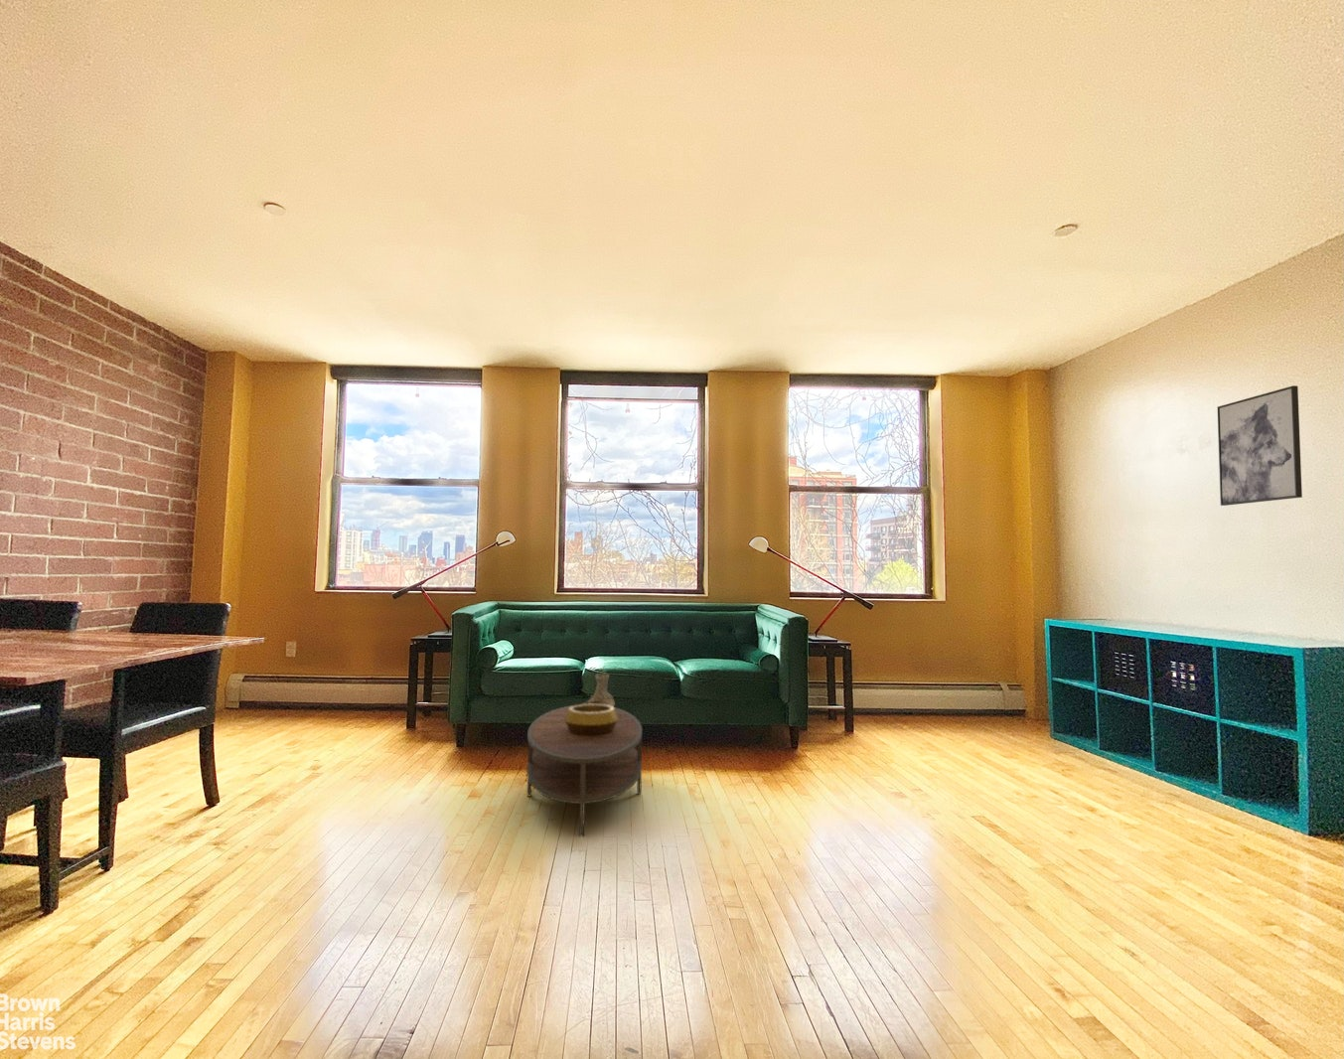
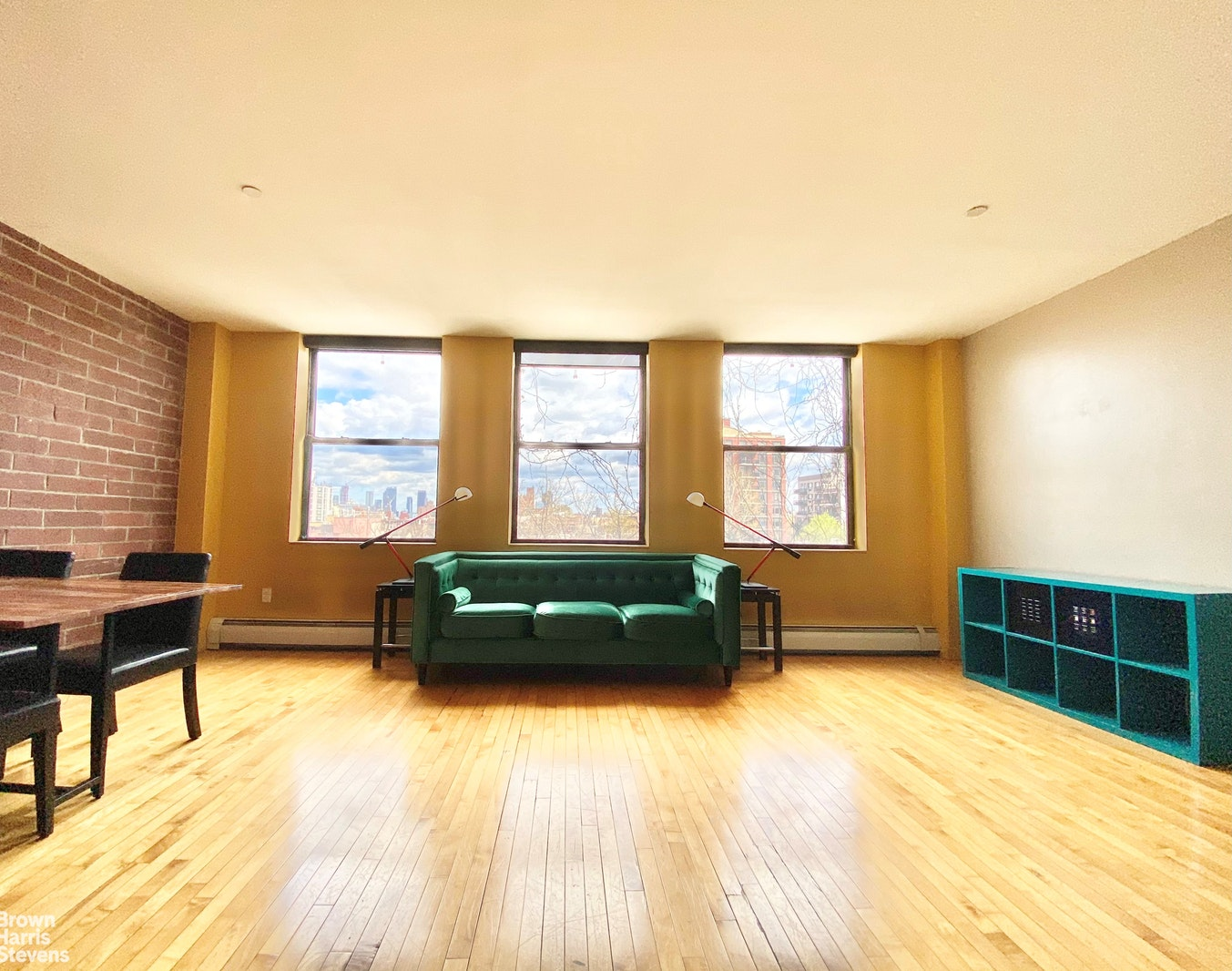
- wall art [1216,385,1304,507]
- coffee table [526,705,643,838]
- candle holder [578,666,616,708]
- decorative bowl [564,703,617,736]
